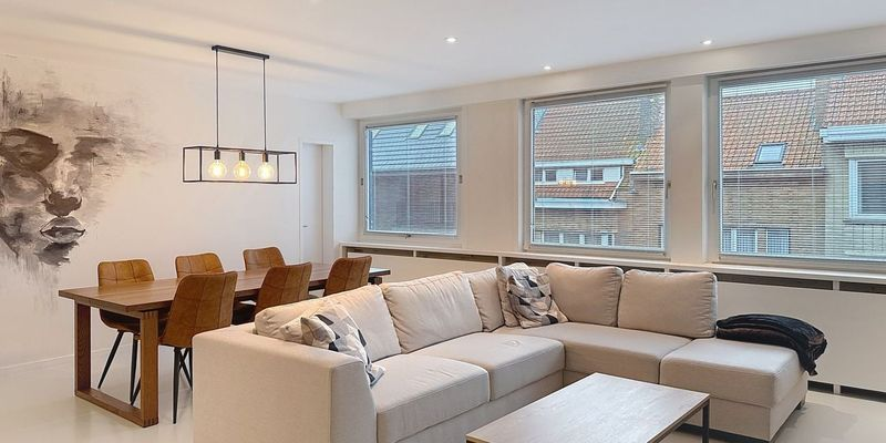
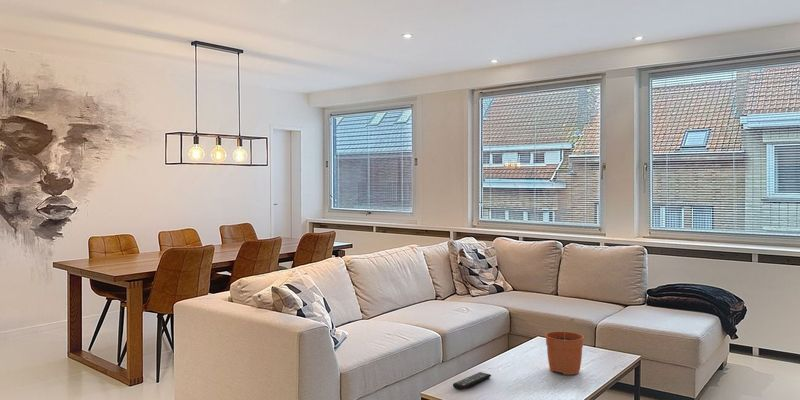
+ plant pot [544,318,585,376]
+ remote control [452,371,492,391]
